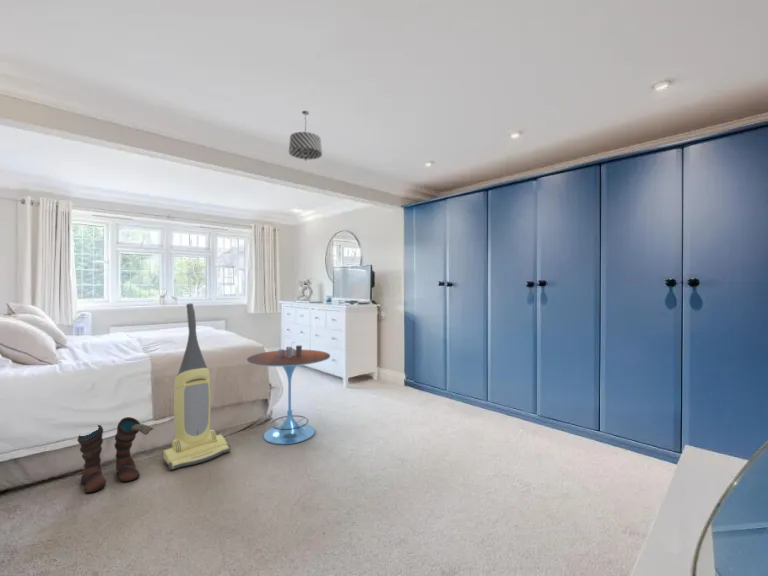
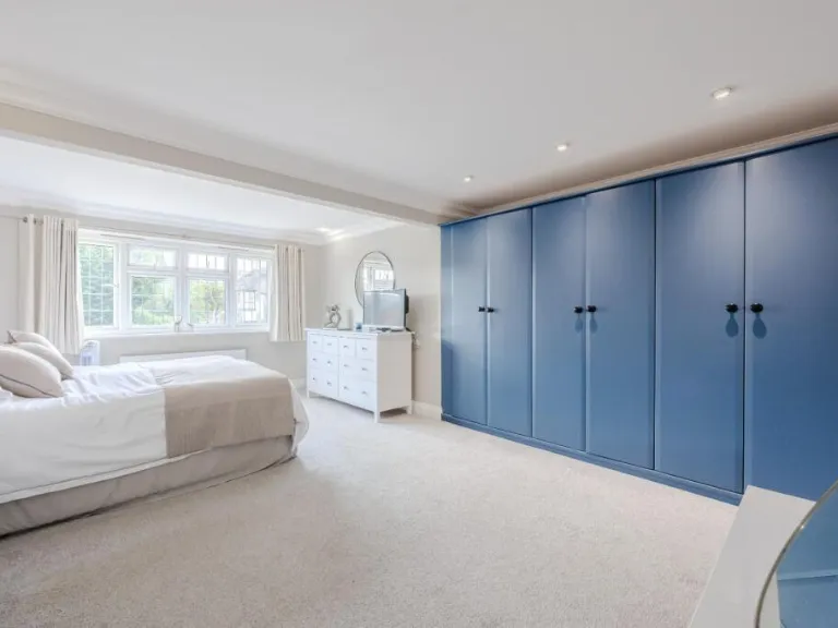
- side table [246,341,331,445]
- boots [76,416,155,495]
- vacuum cleaner [162,302,232,471]
- pendant light [288,110,323,162]
